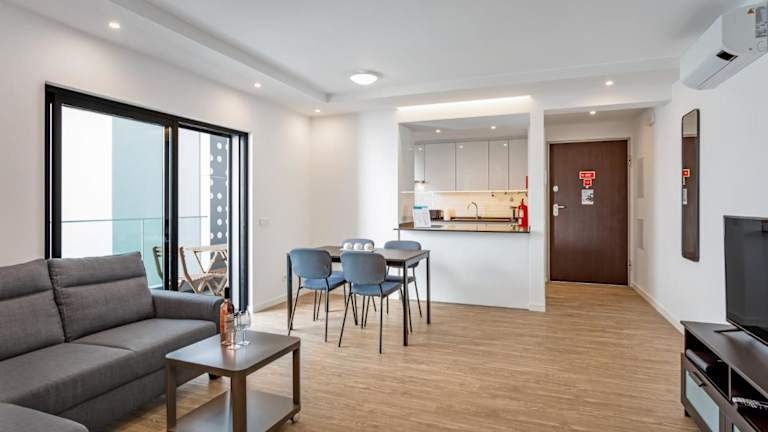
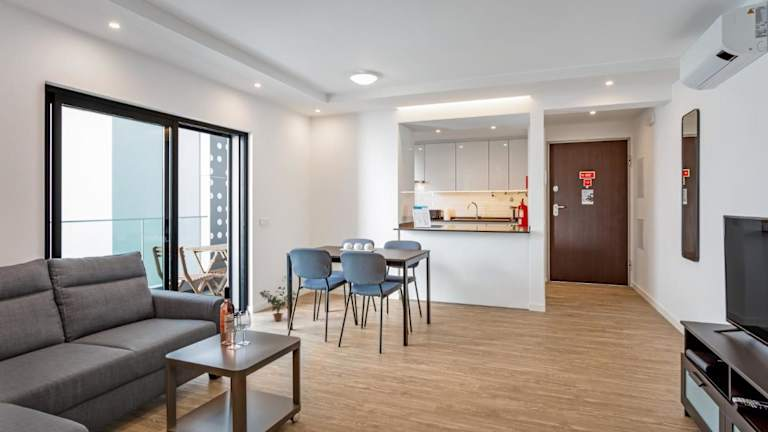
+ potted plant [258,286,301,322]
